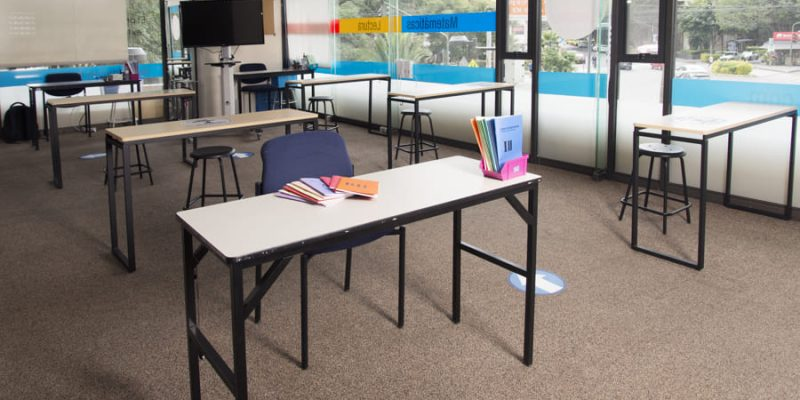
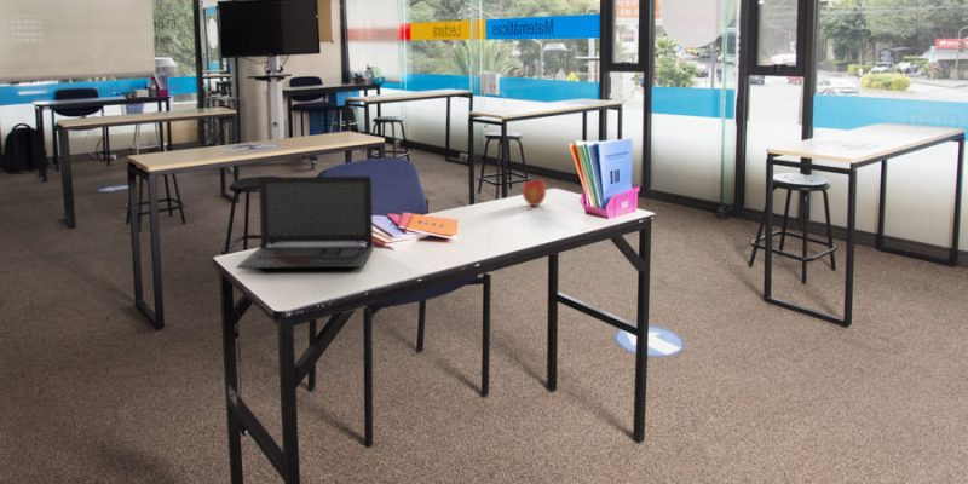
+ apple [522,179,547,207]
+ laptop [235,175,374,270]
